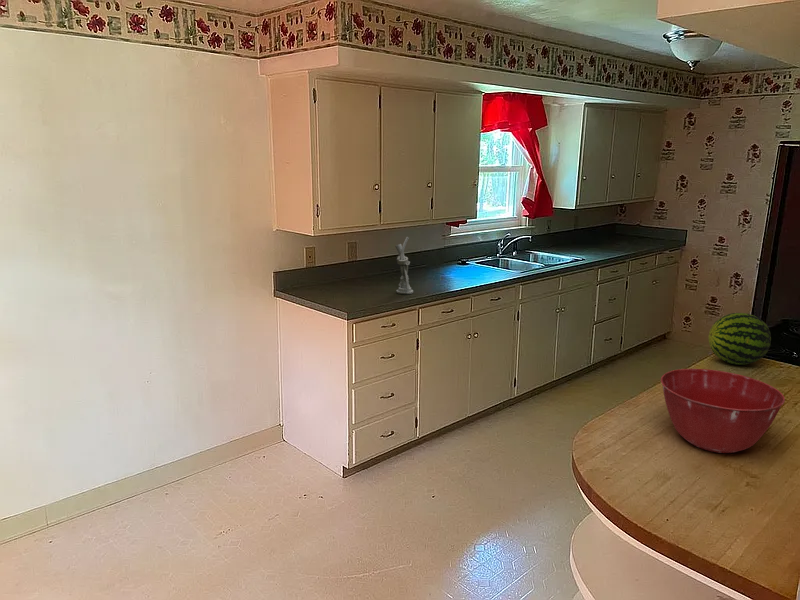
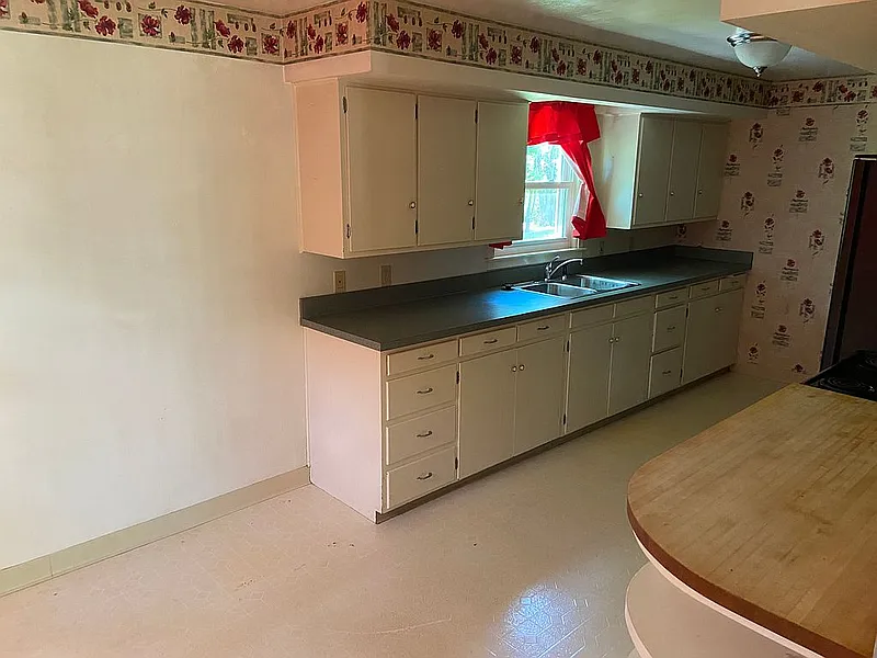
- utensil holder [394,236,414,295]
- mixing bowl [660,368,786,454]
- fruit [708,312,772,366]
